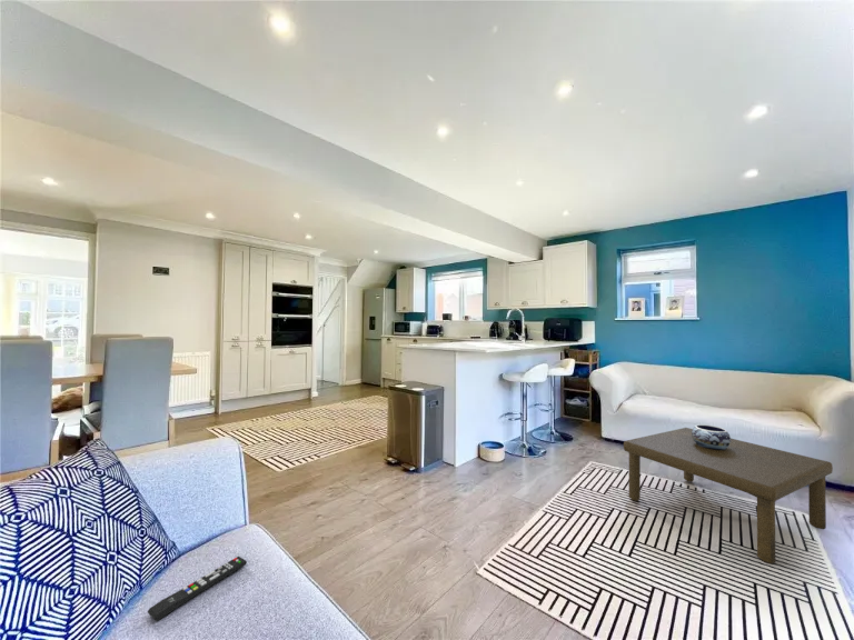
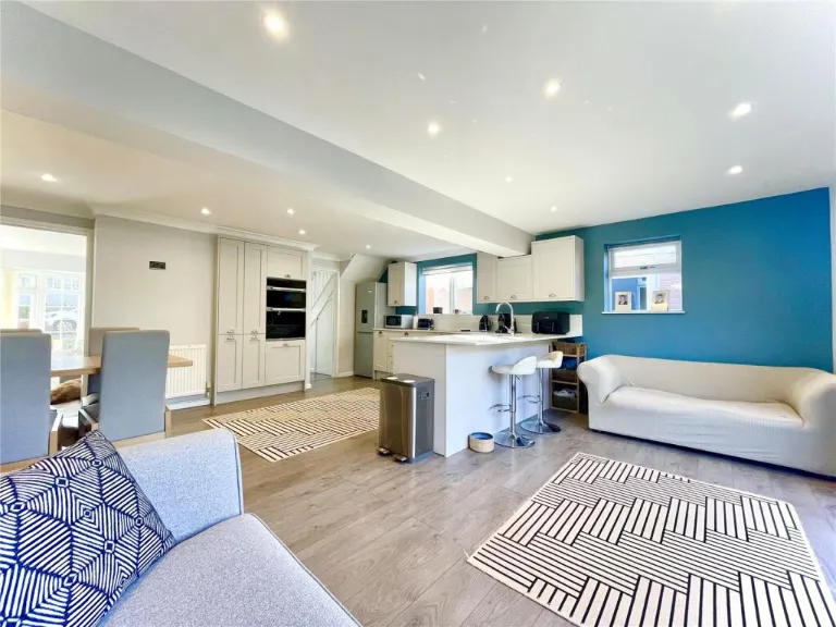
- decorative bowl [692,423,732,450]
- coffee table [623,427,834,564]
- remote control [147,556,248,622]
